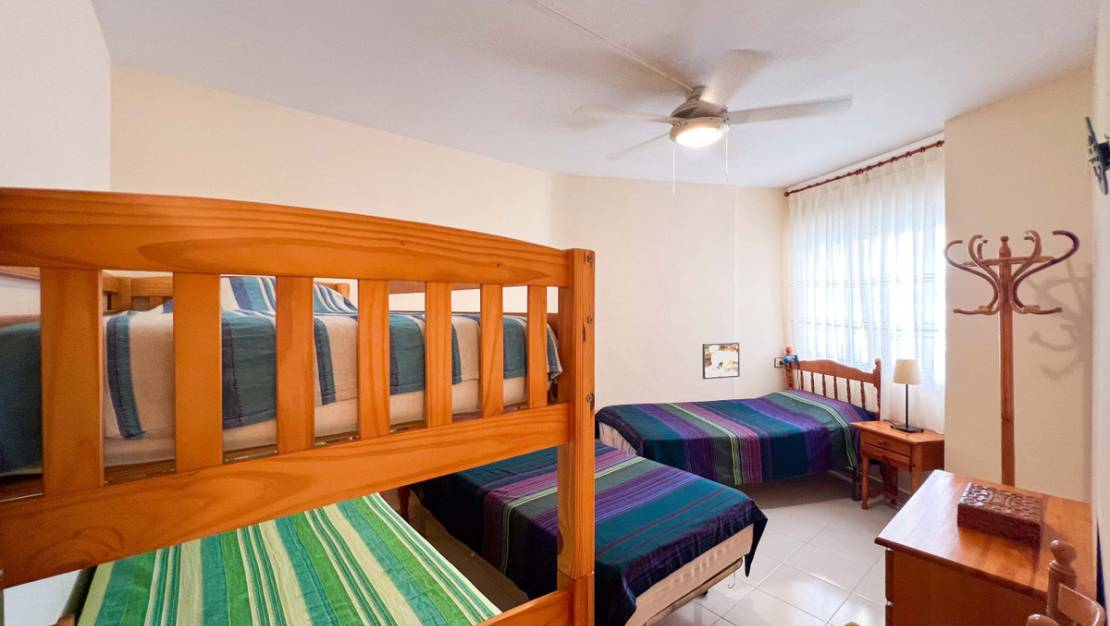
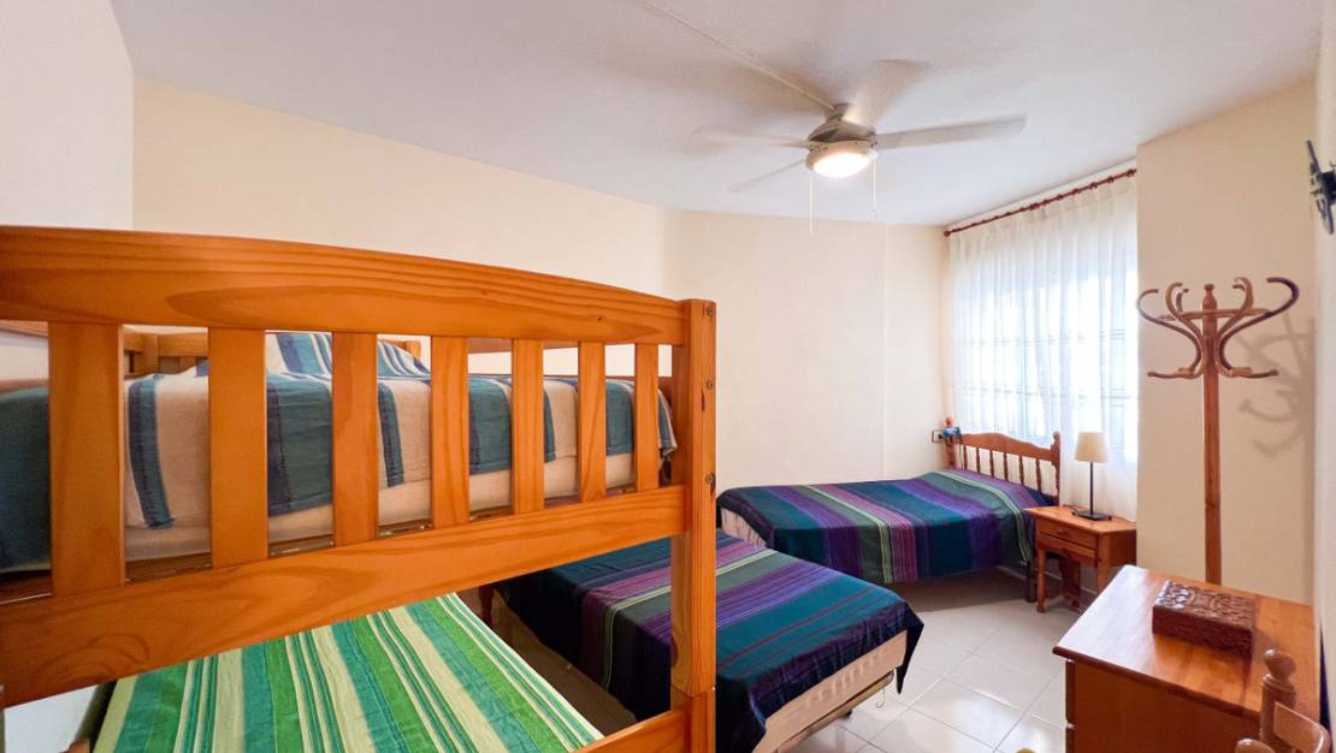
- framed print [702,342,741,380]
